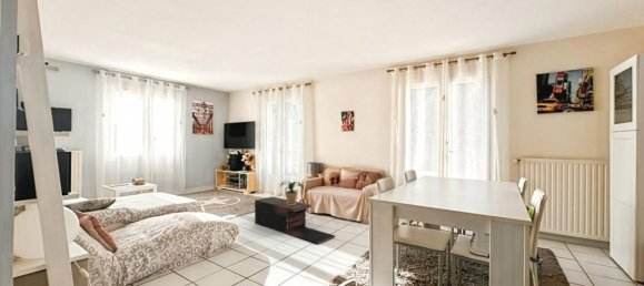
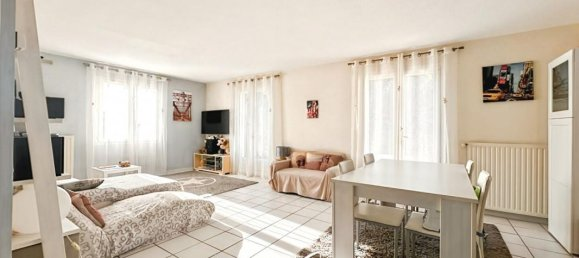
- potted plant [279,181,304,205]
- coffee table [254,195,336,245]
